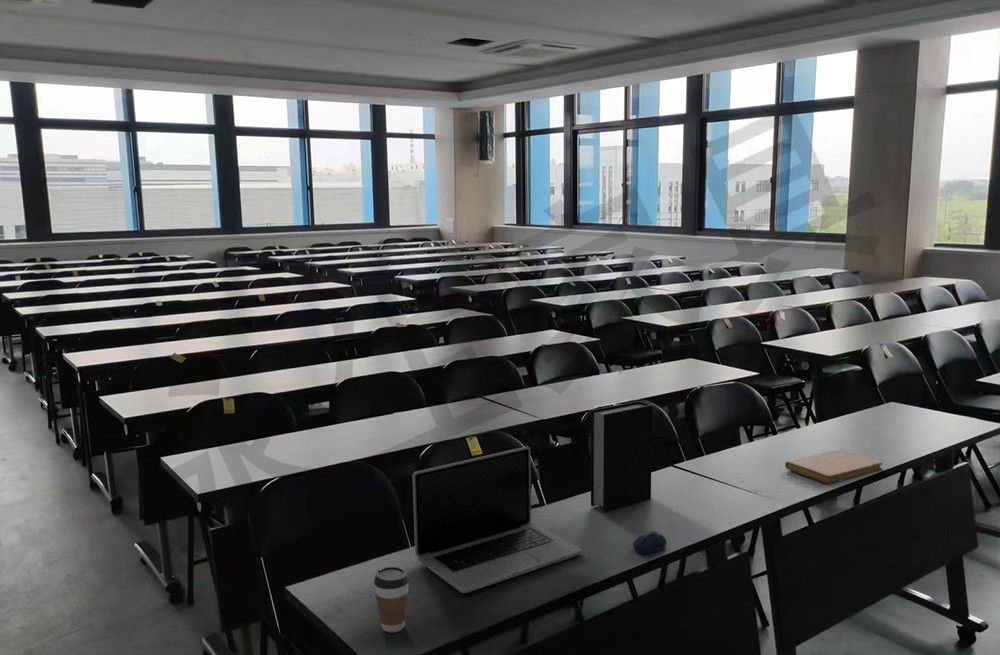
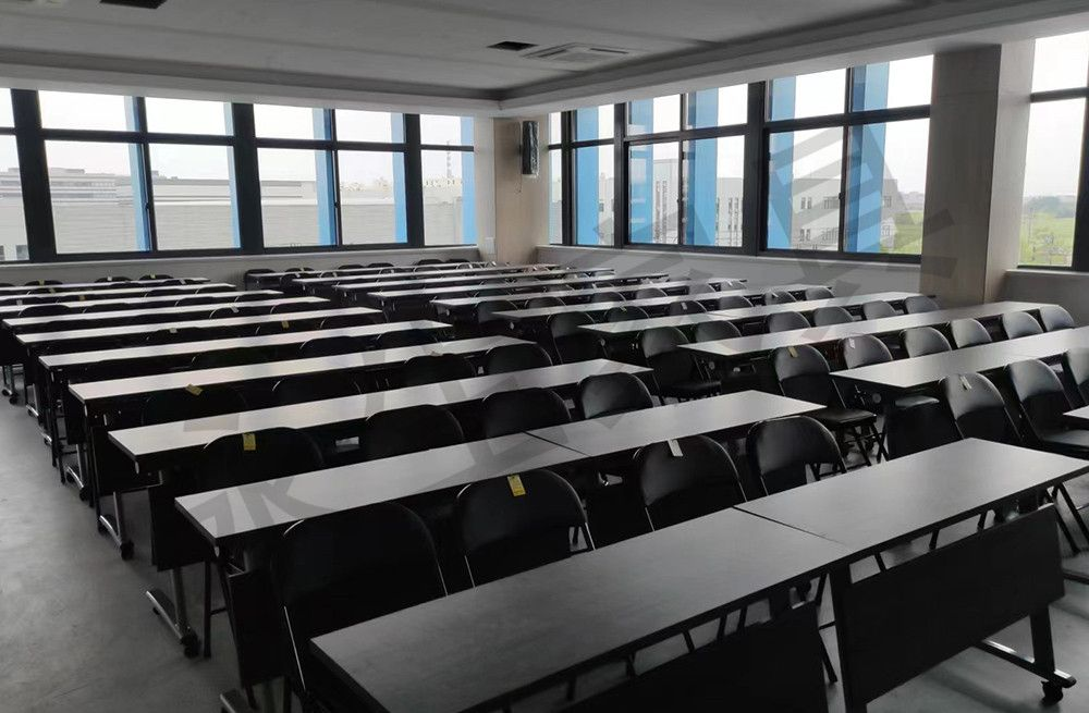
- coffee cup [373,566,410,633]
- laptop [411,446,583,594]
- book [590,400,653,513]
- computer mouse [631,530,668,555]
- notebook [784,448,884,485]
